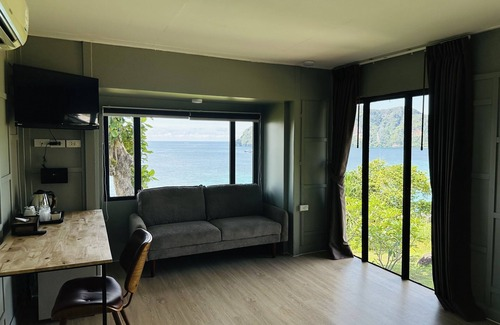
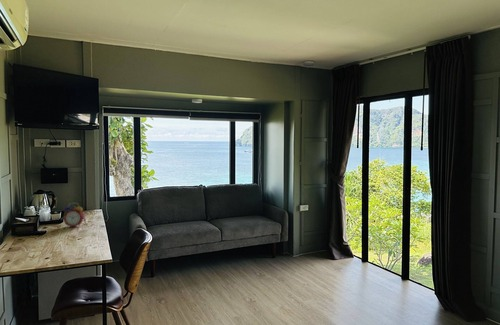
+ alarm clock [62,202,85,228]
